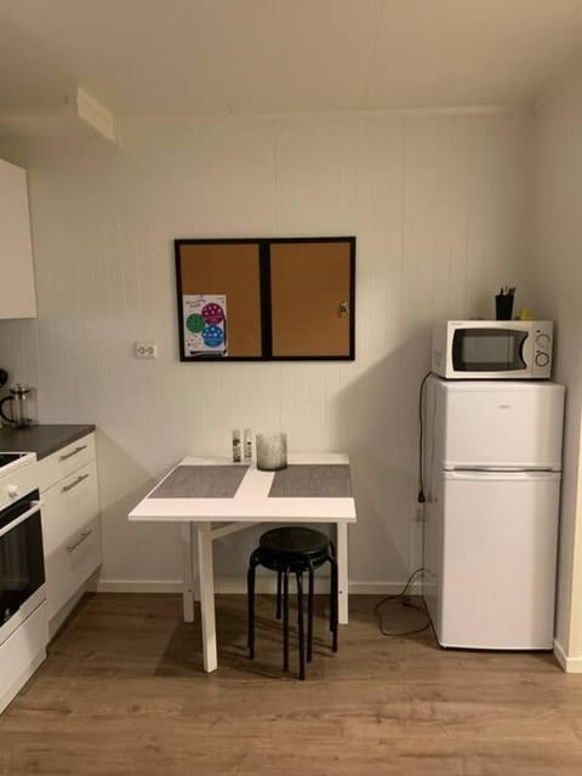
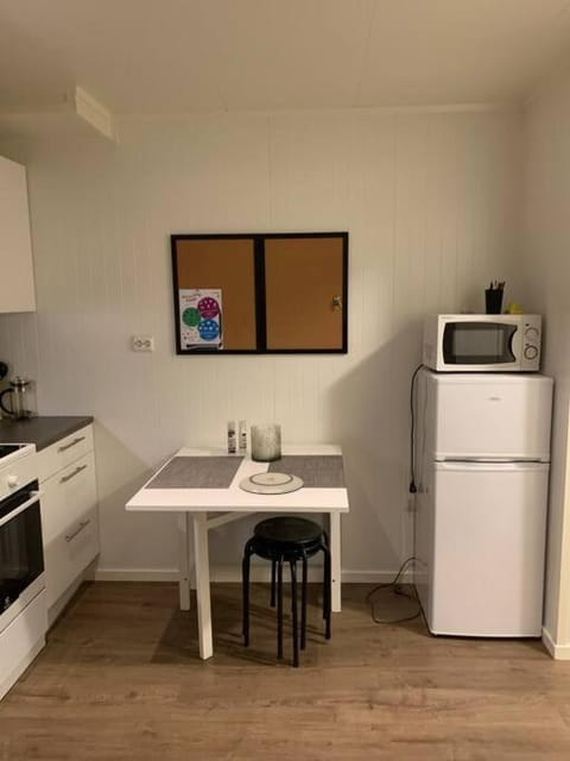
+ plate [238,471,305,495]
